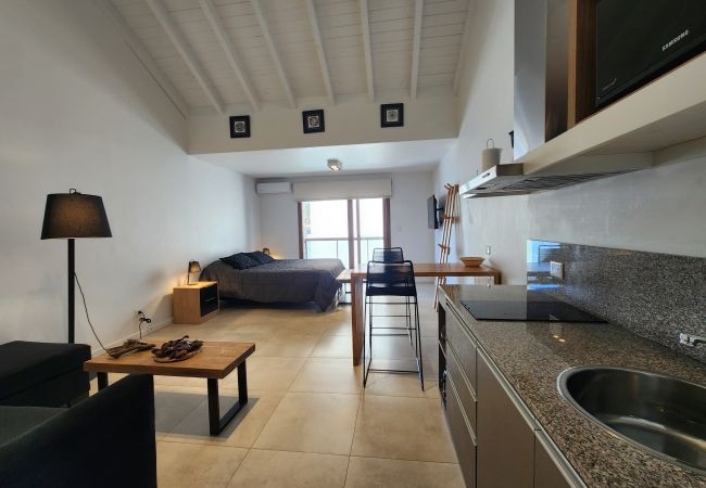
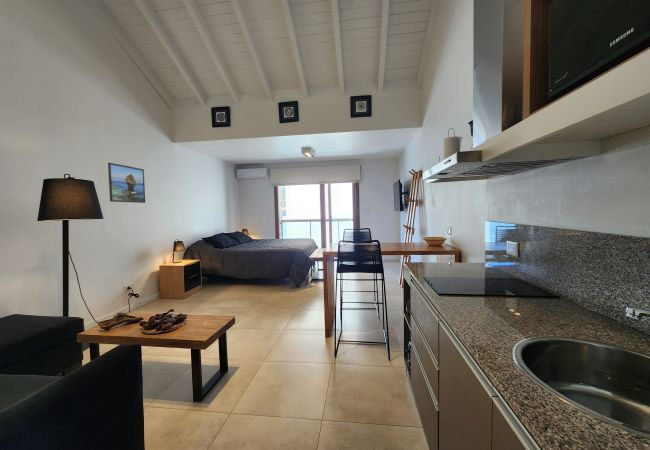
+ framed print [107,162,146,204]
